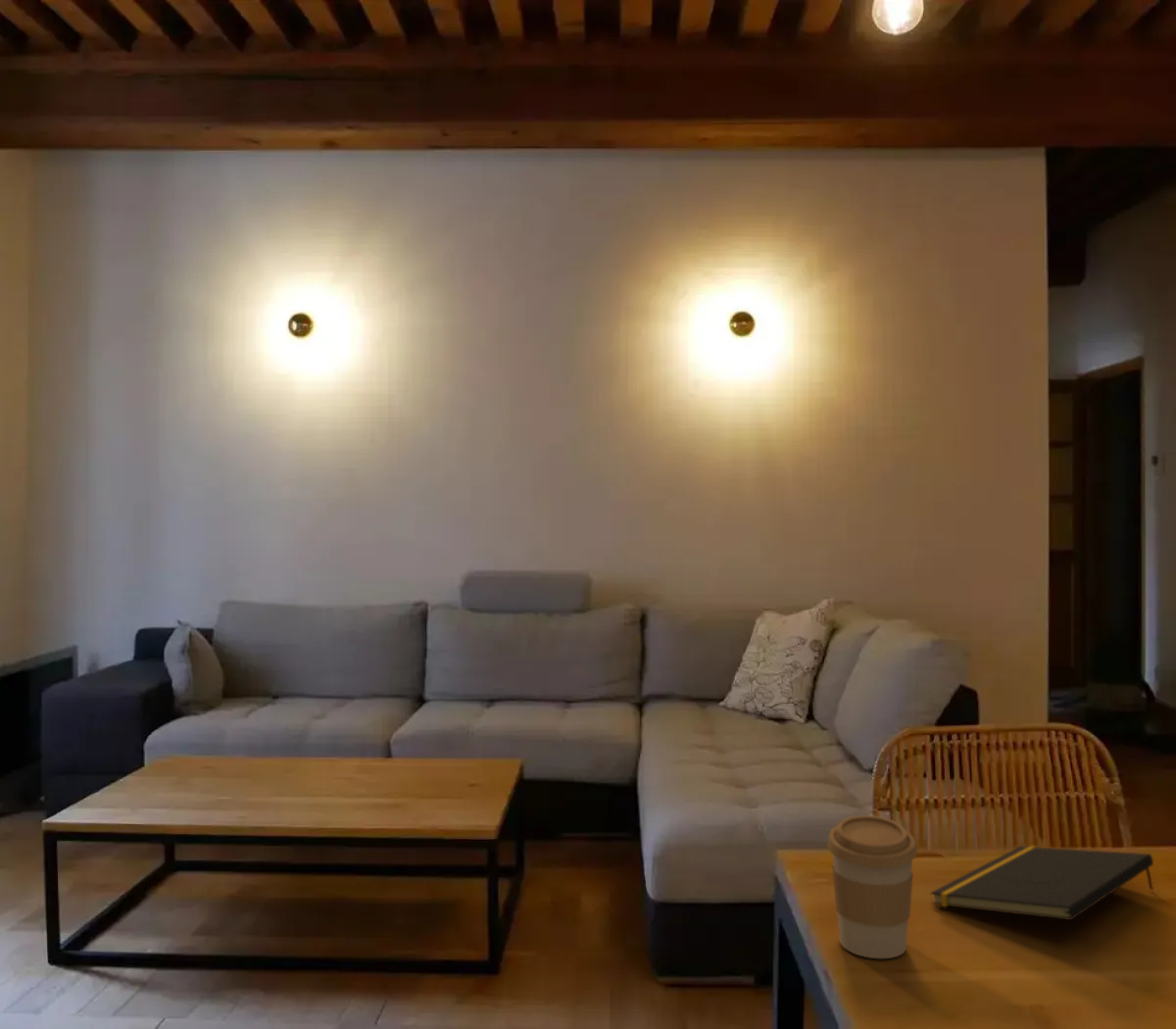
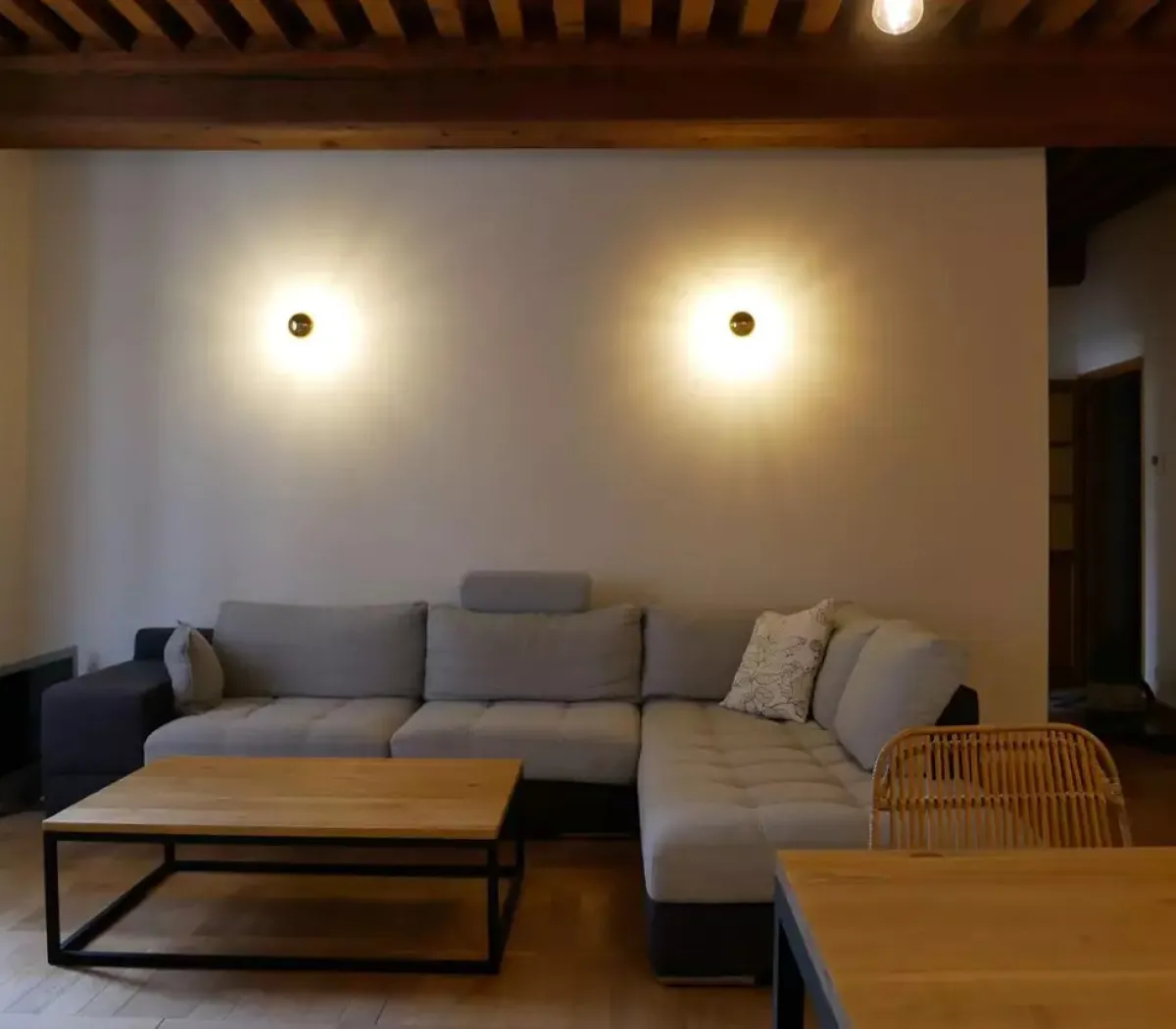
- notepad [929,846,1154,921]
- coffee cup [827,814,918,959]
